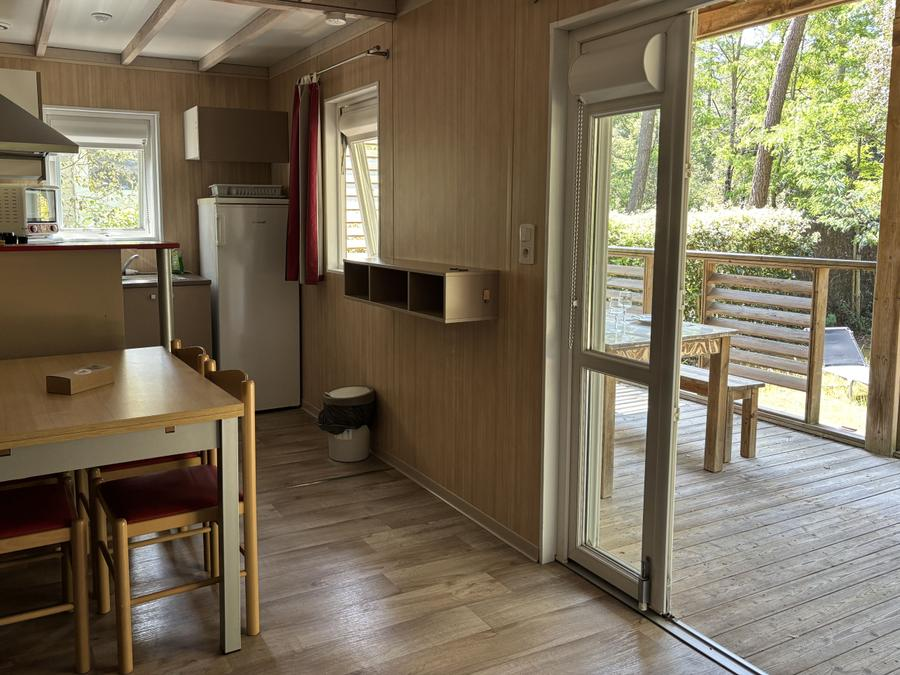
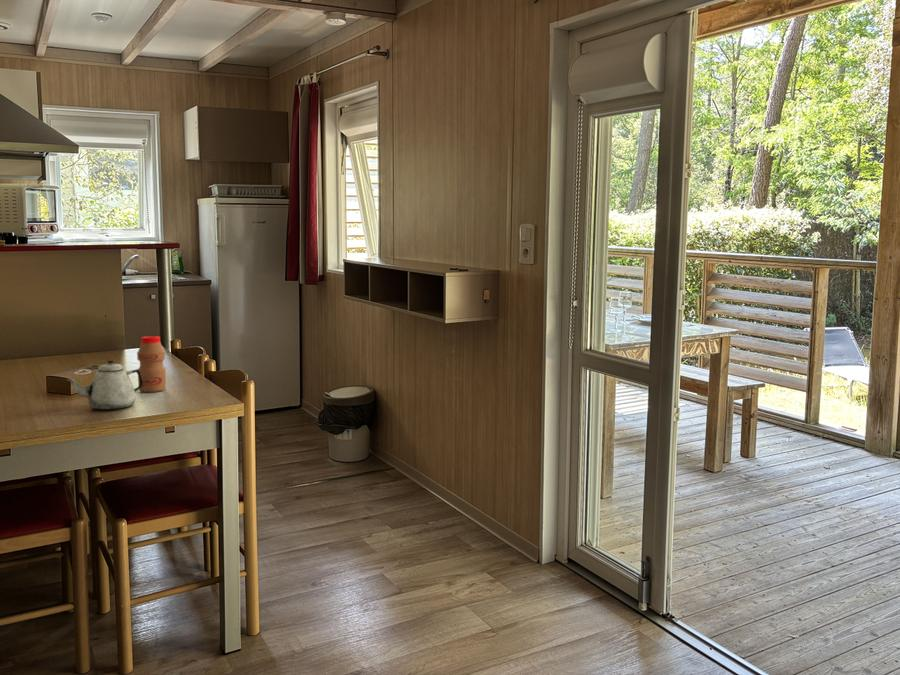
+ bottle [136,335,167,393]
+ teapot [66,359,144,411]
